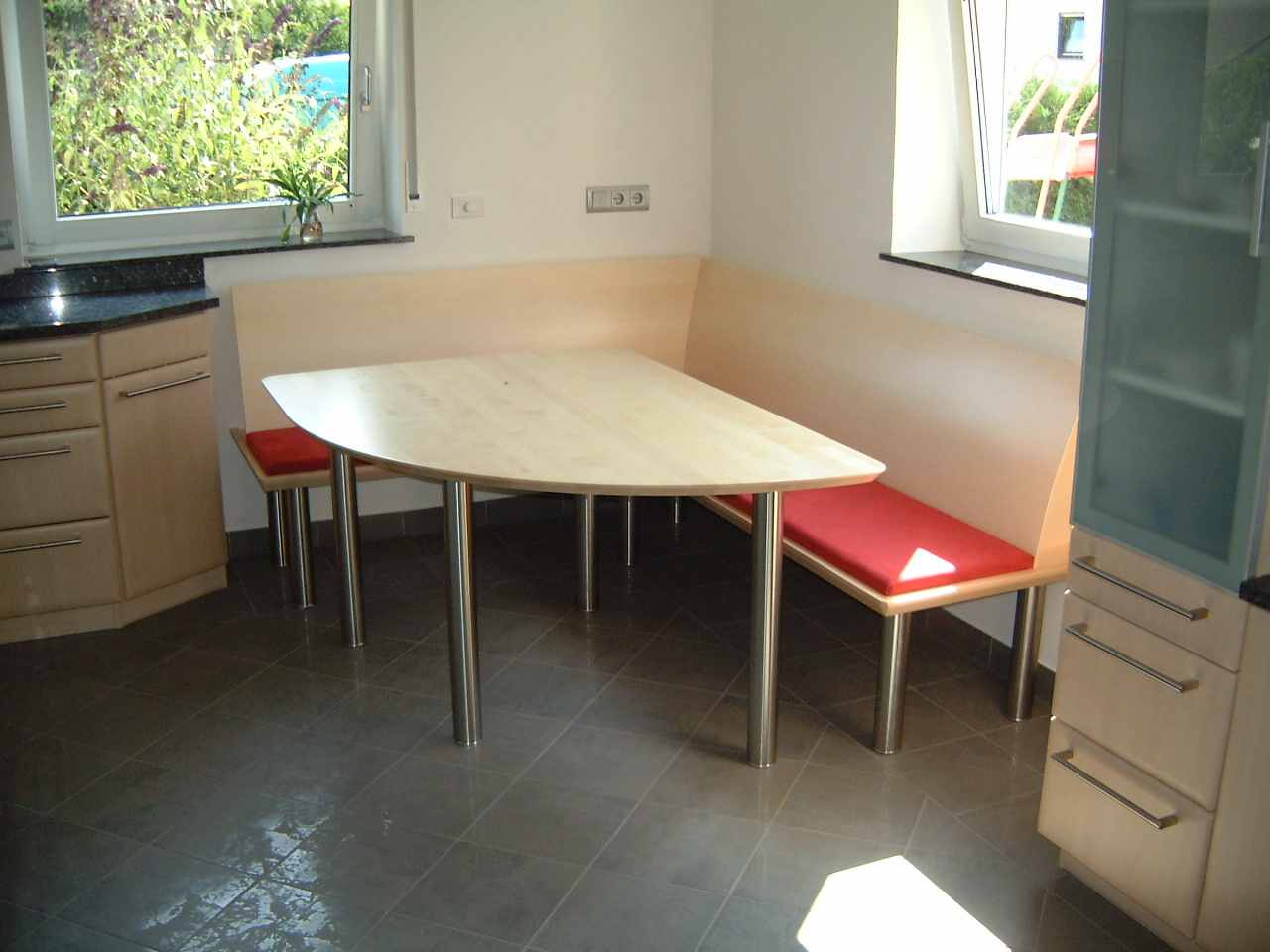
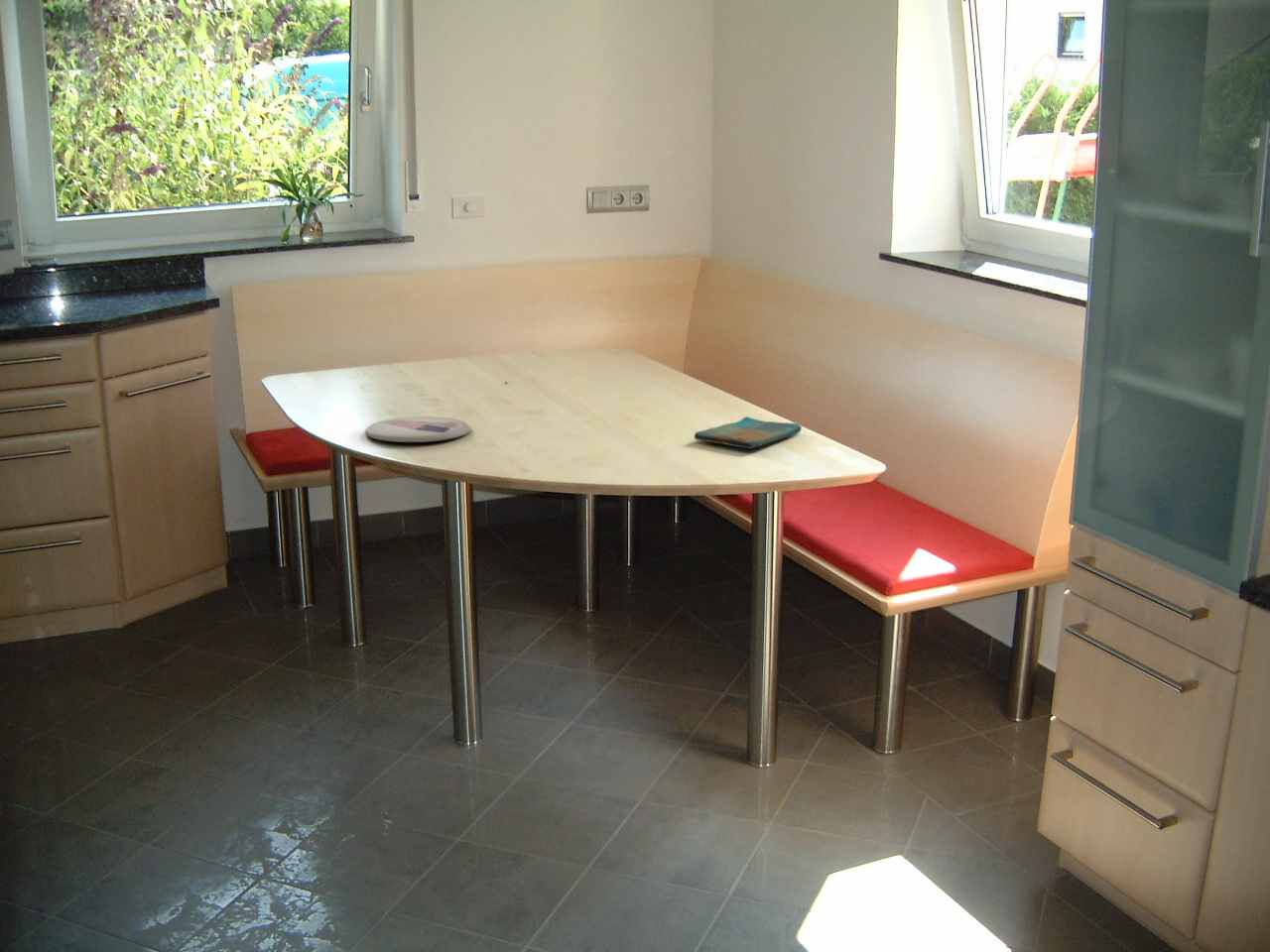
+ dish towel [694,416,803,450]
+ plate [364,416,471,443]
